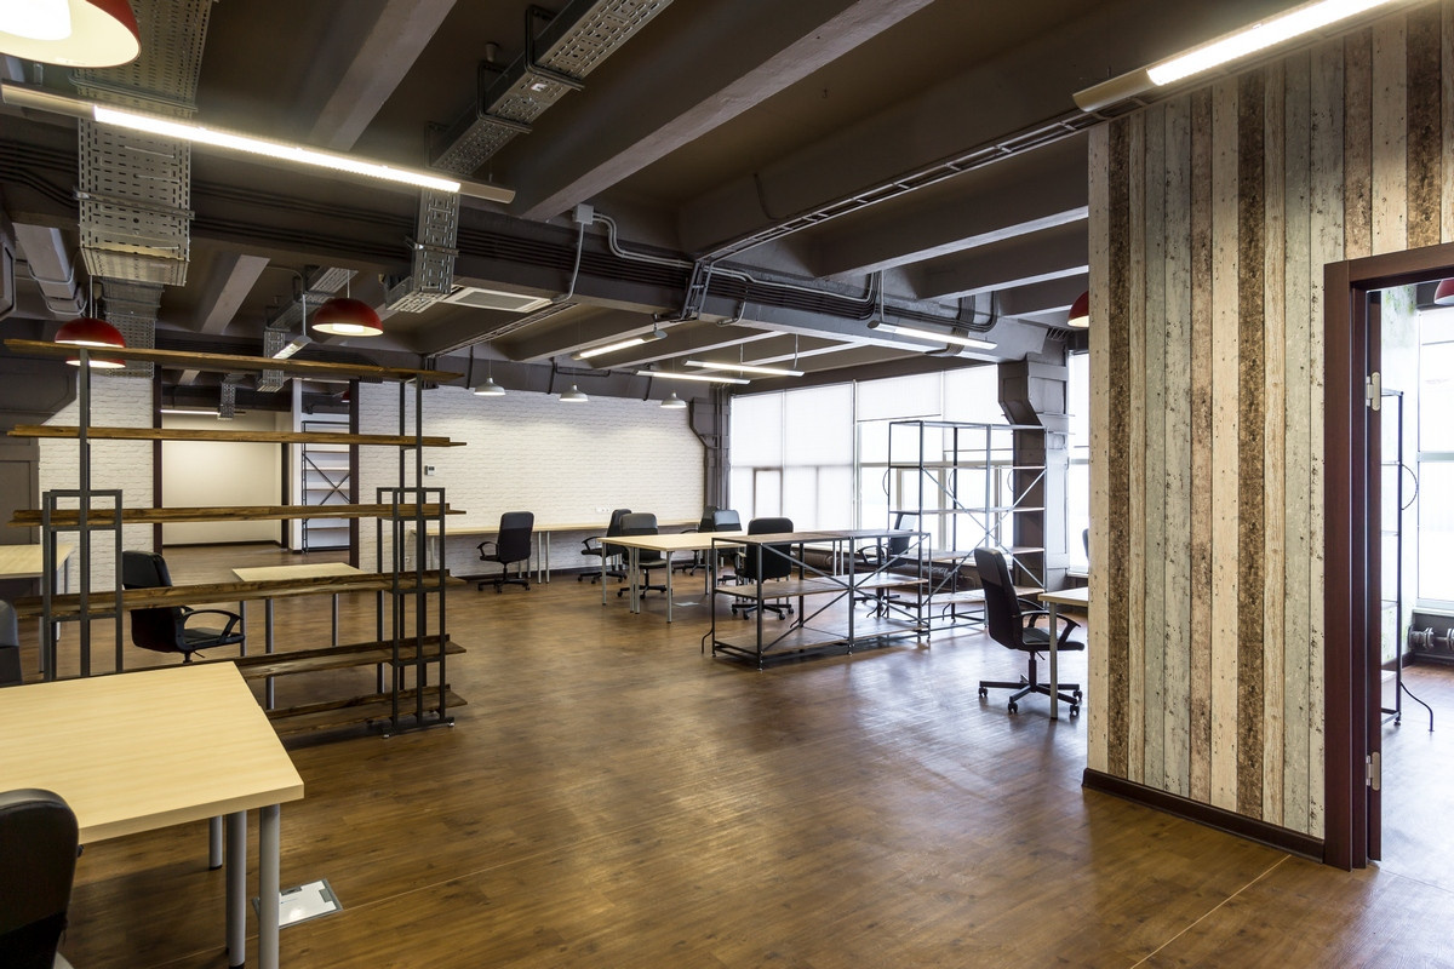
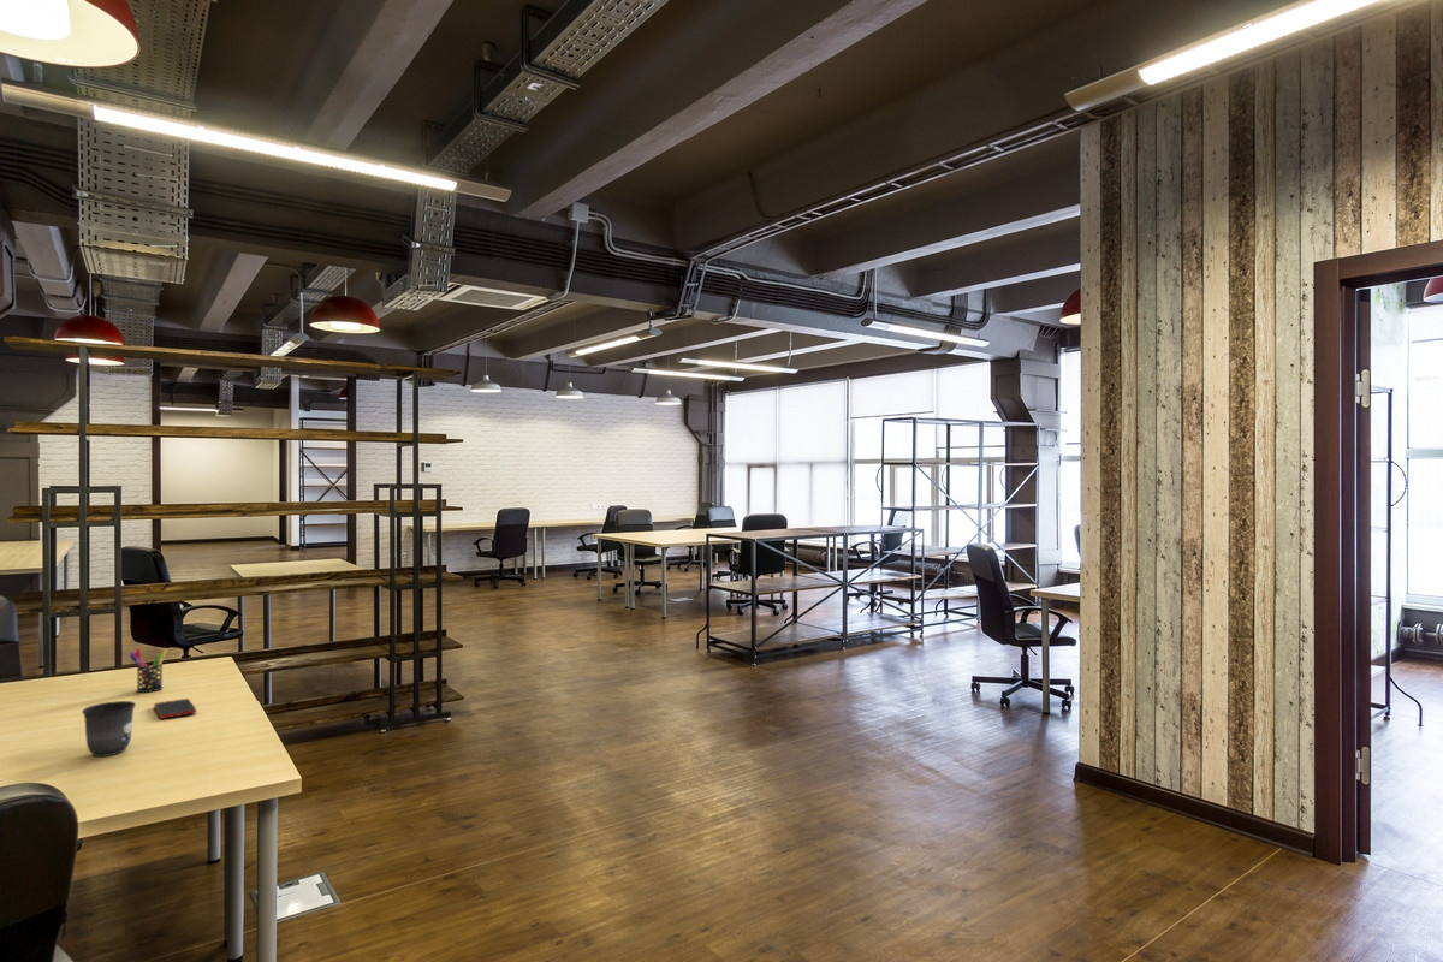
+ pen holder [129,647,168,694]
+ cell phone [153,697,197,720]
+ mug [81,700,137,758]
